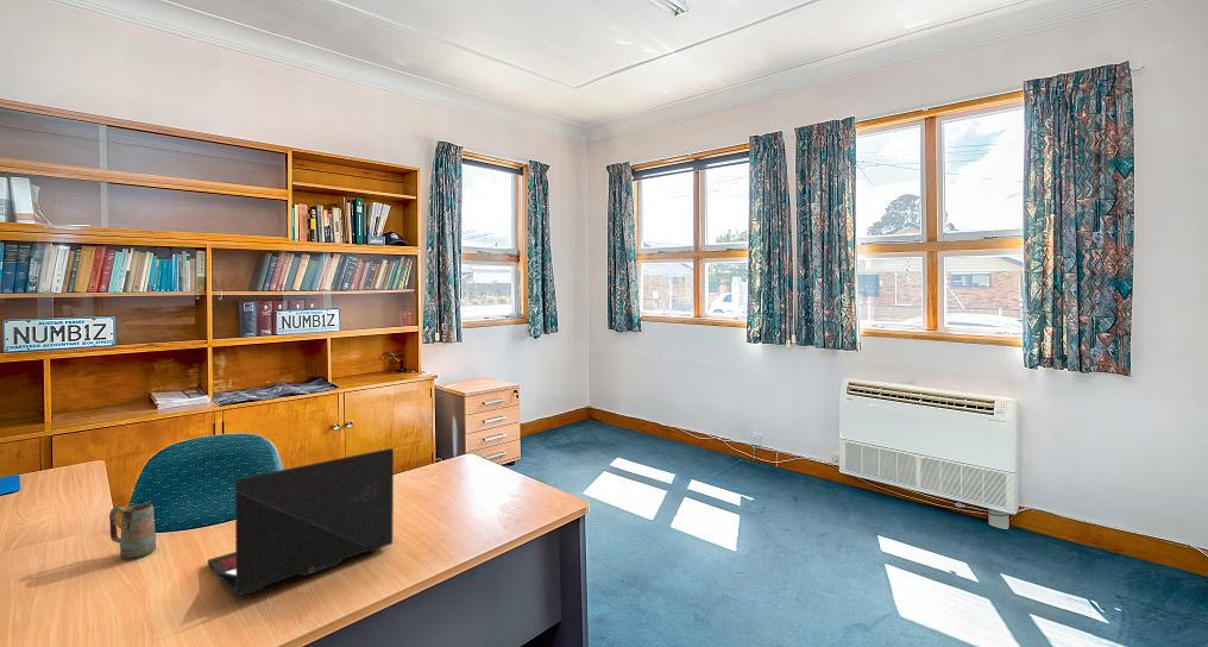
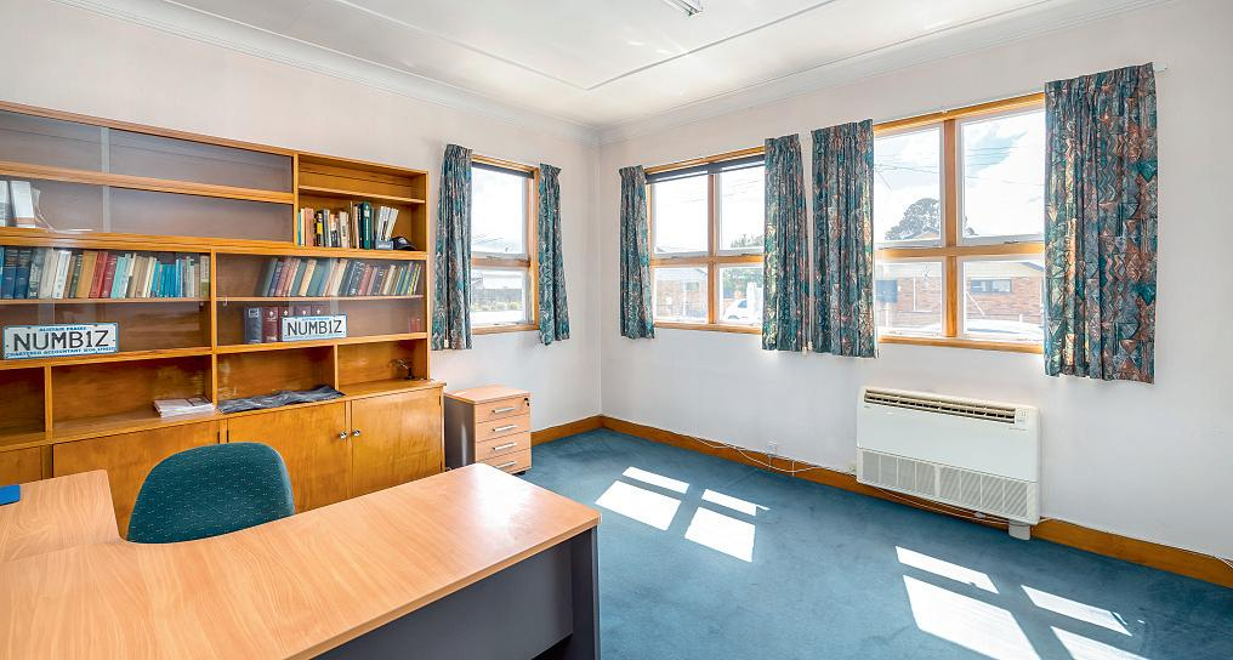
- mug [108,503,157,559]
- laptop [207,447,395,597]
